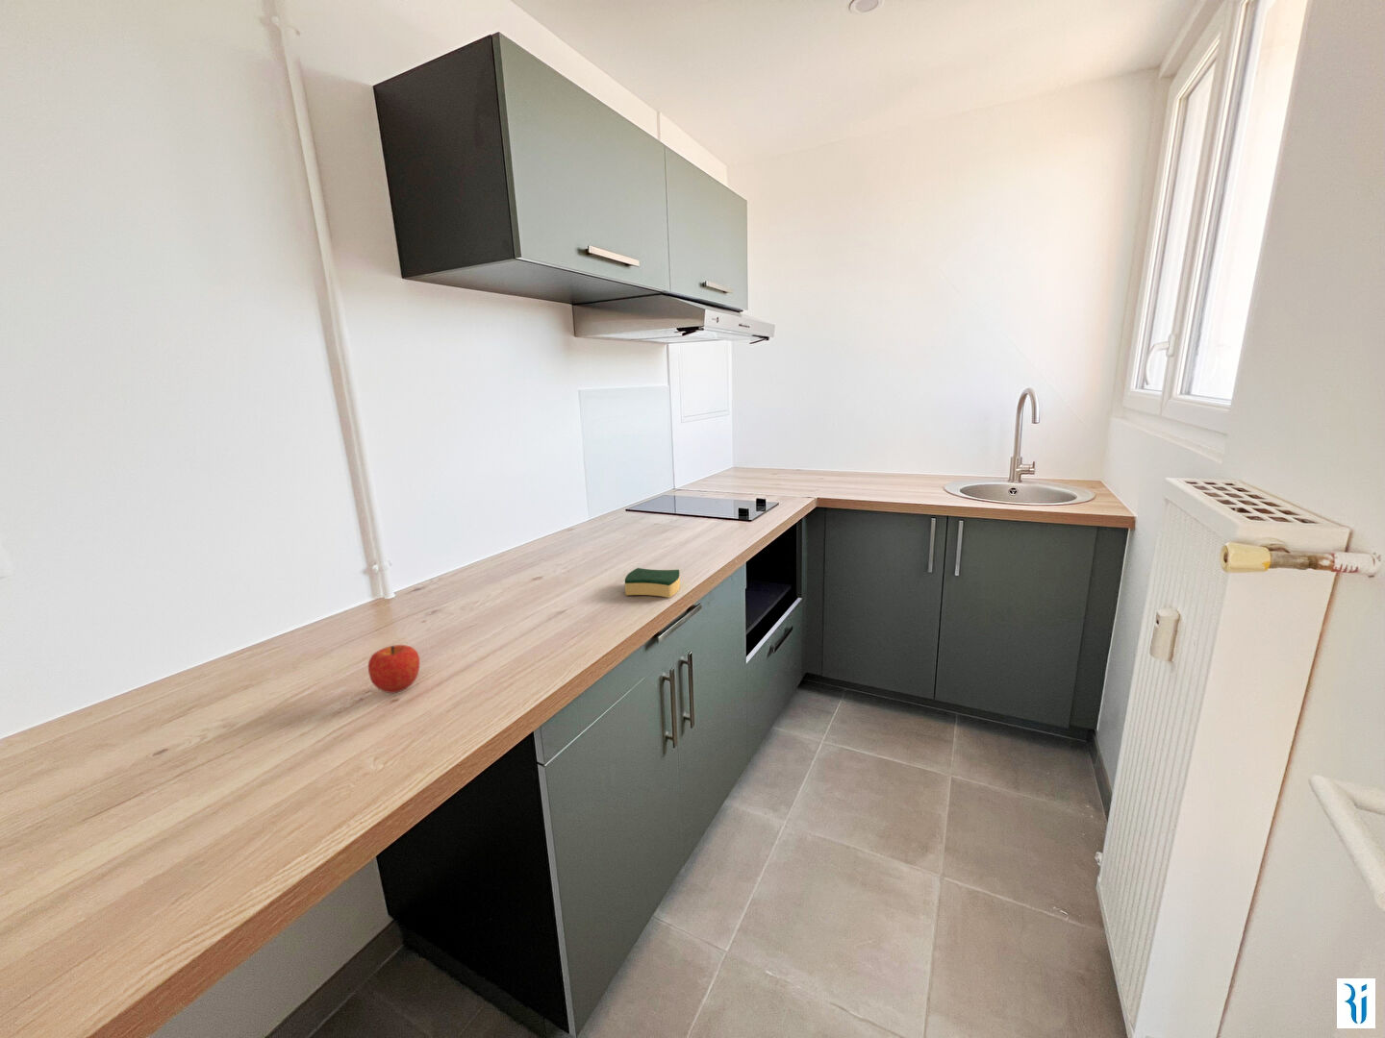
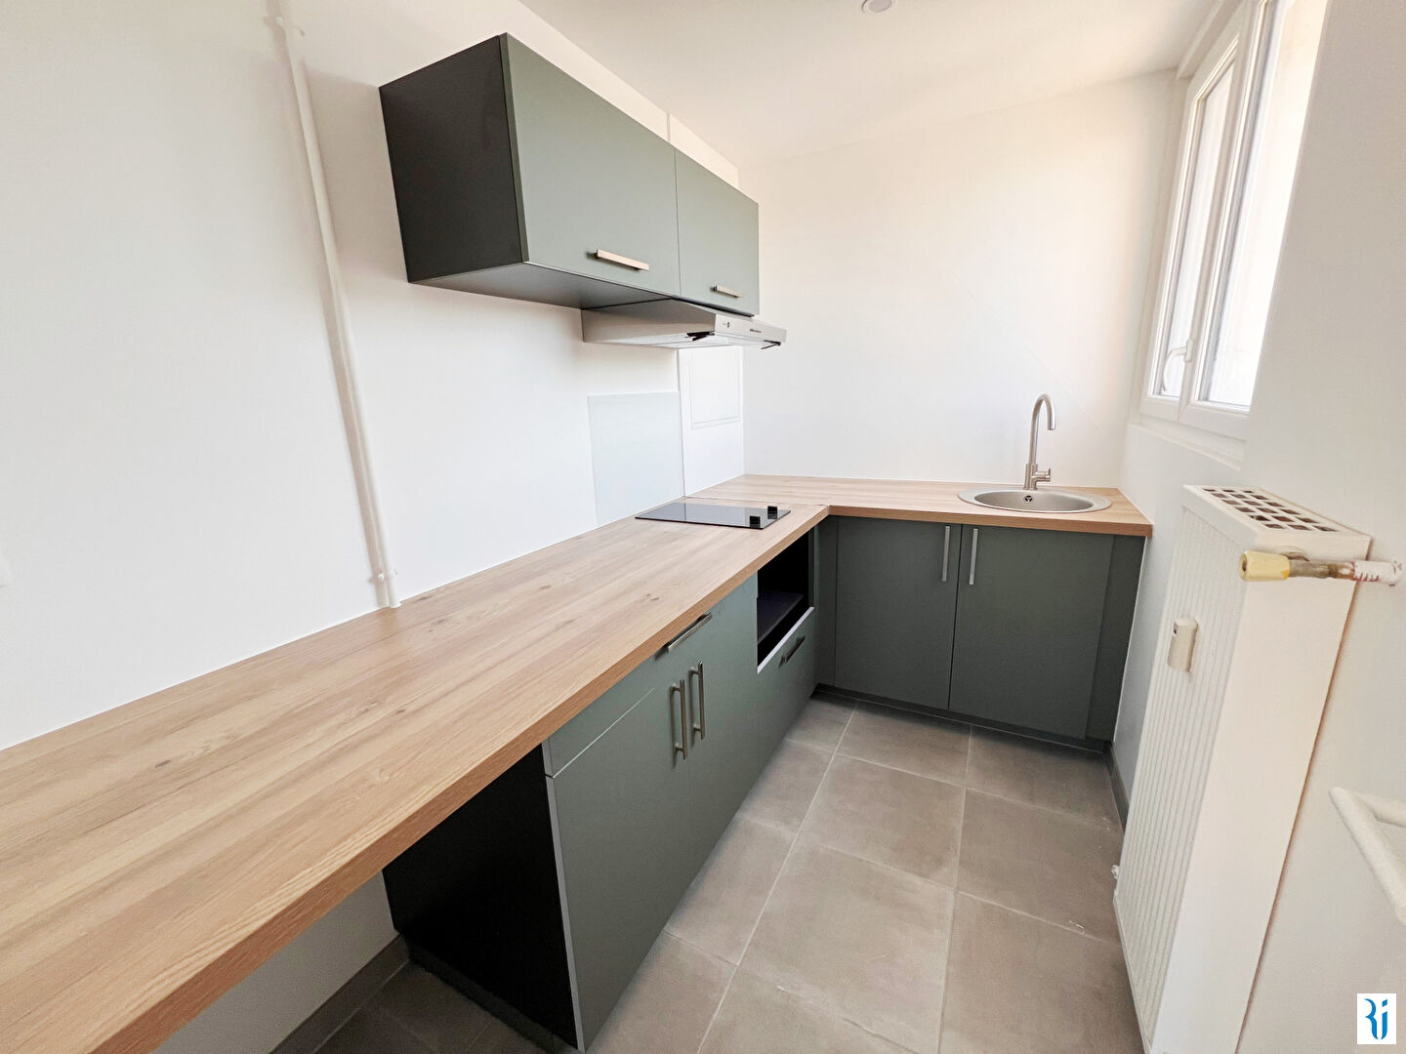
- fruit [368,644,420,693]
- sponge [624,567,681,599]
